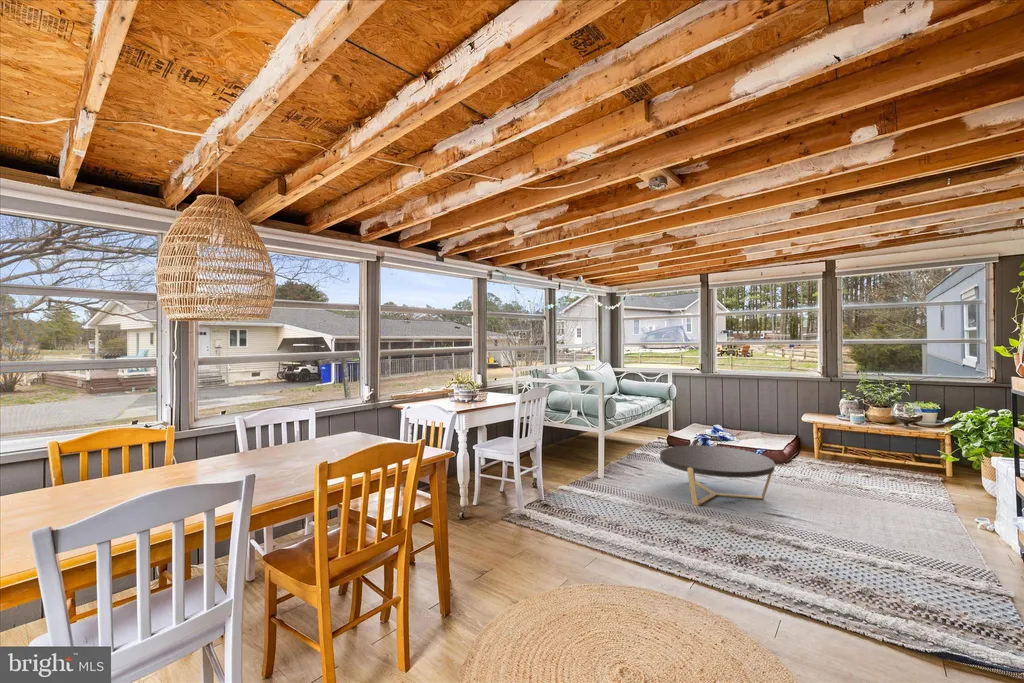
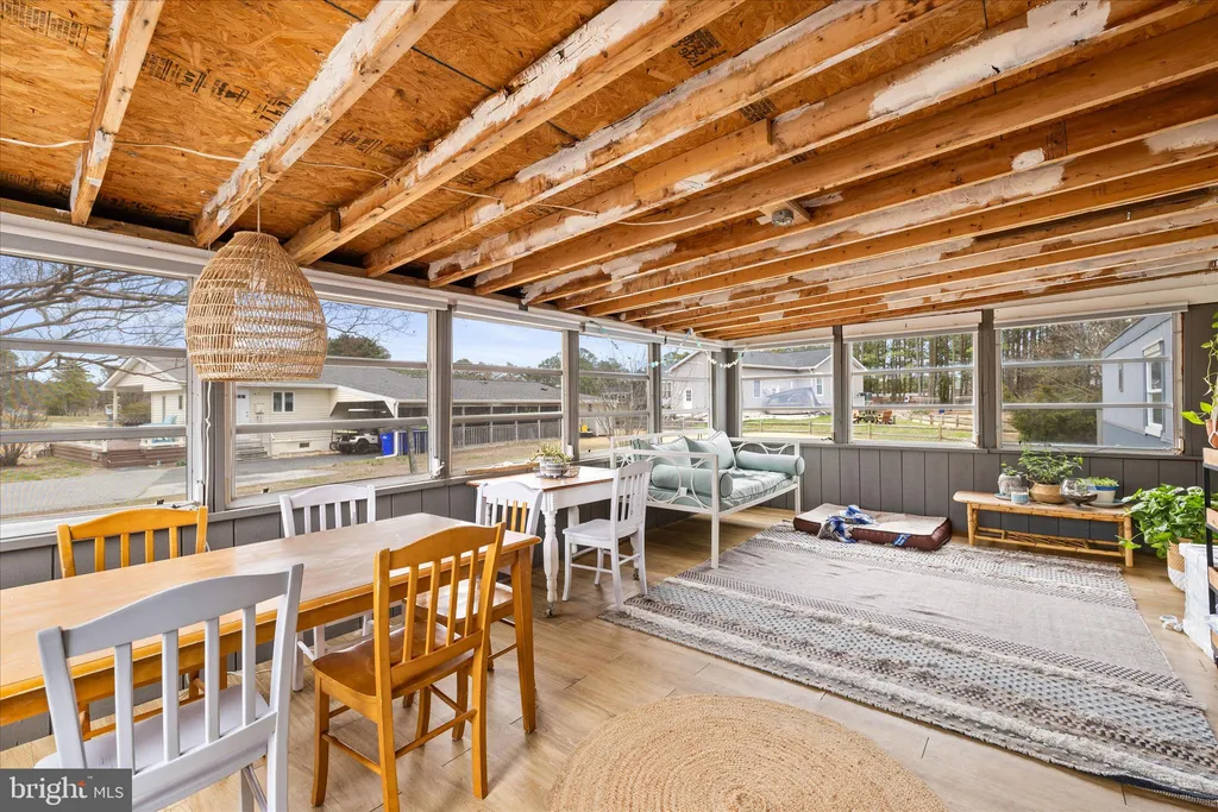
- coffee table [659,444,776,507]
